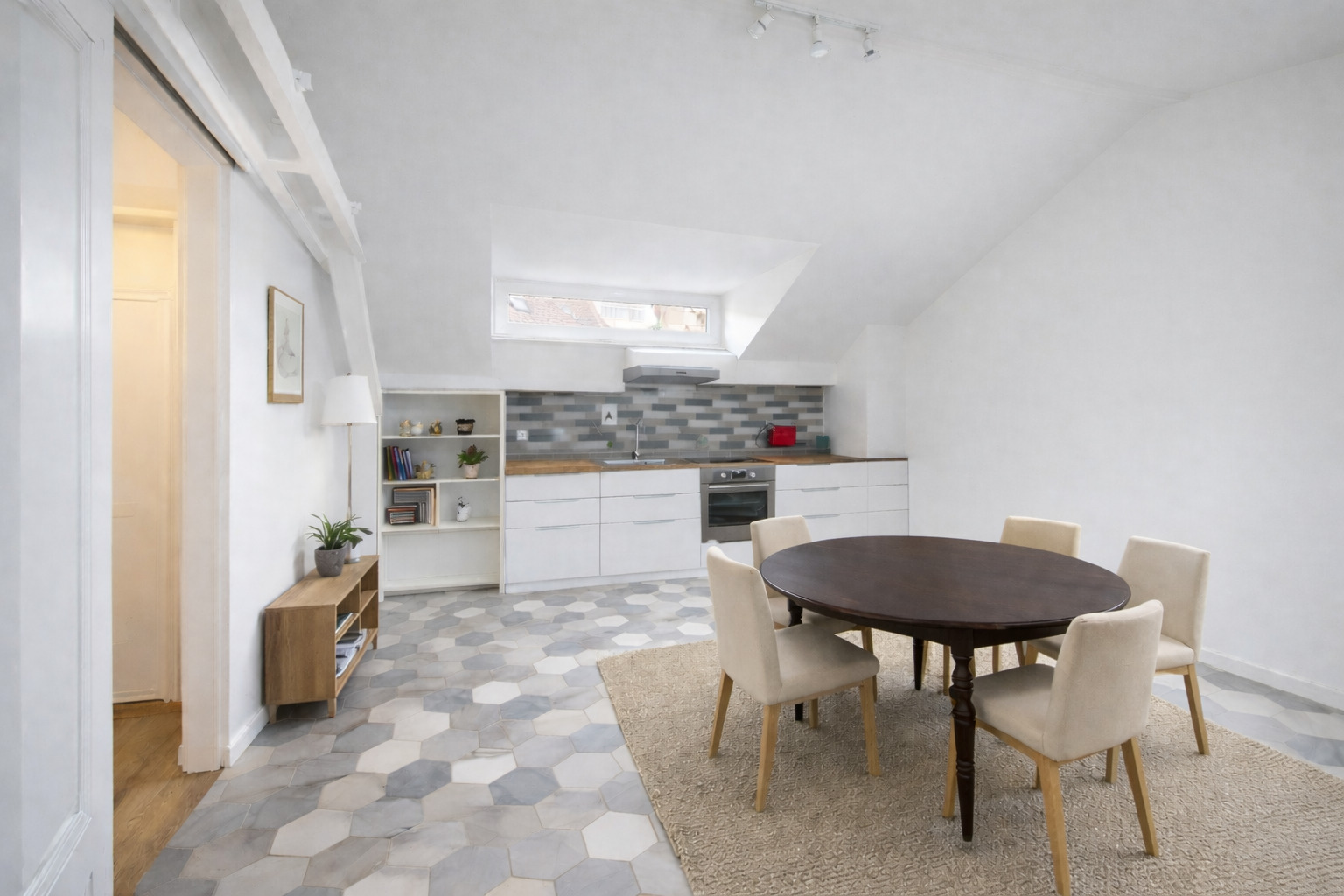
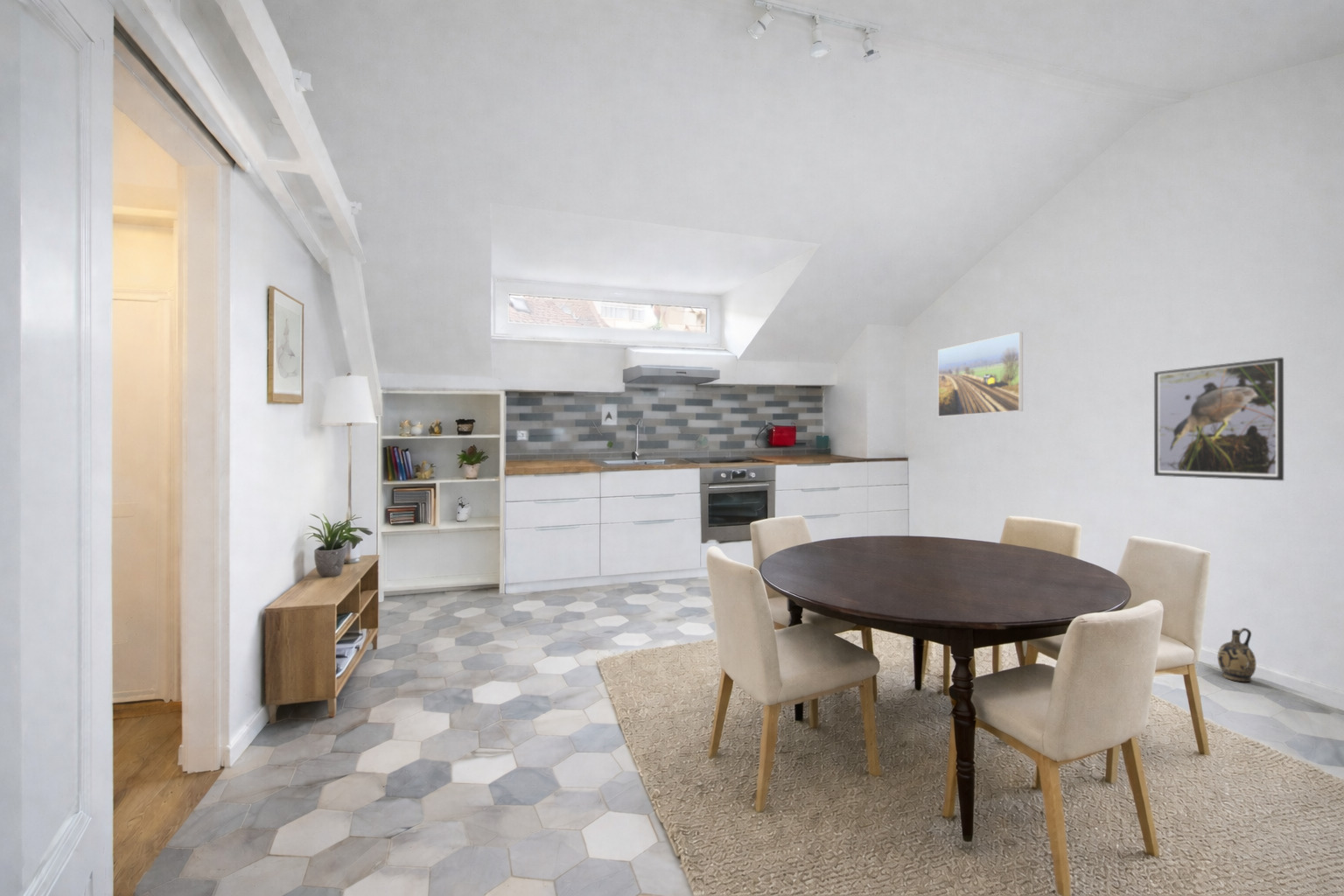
+ ceramic jug [1217,627,1257,683]
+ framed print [1153,356,1285,481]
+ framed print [937,332,1024,417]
